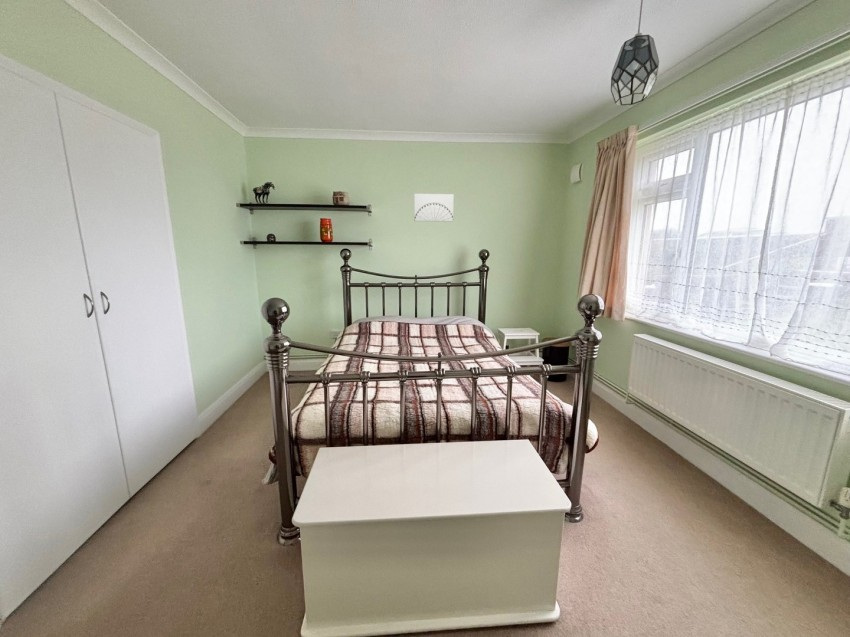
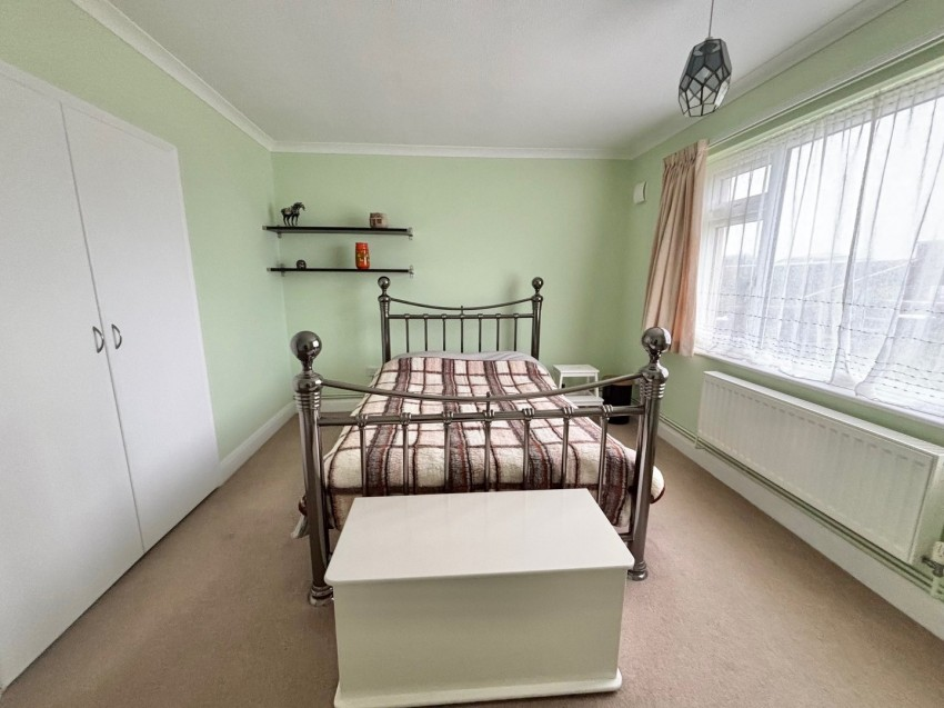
- wall art [413,193,455,222]
